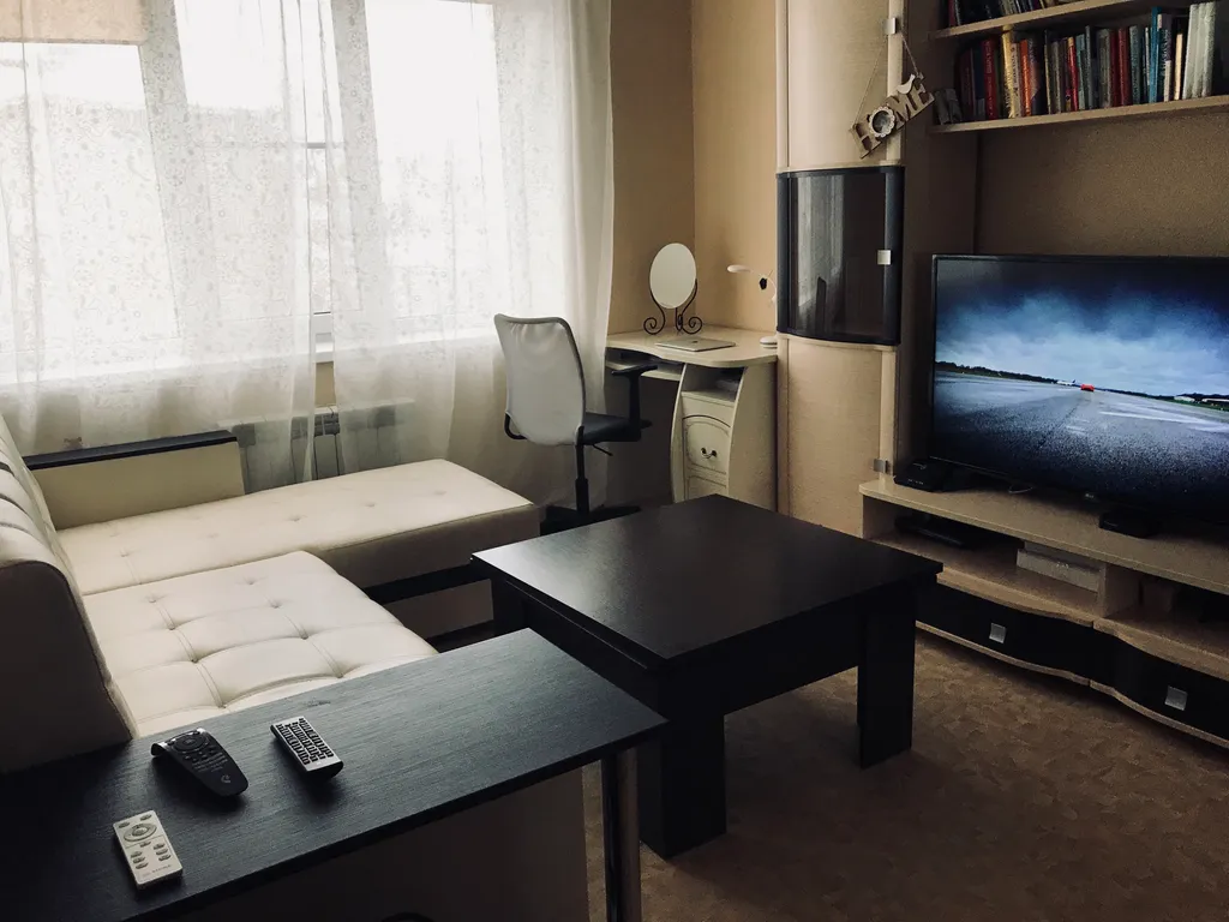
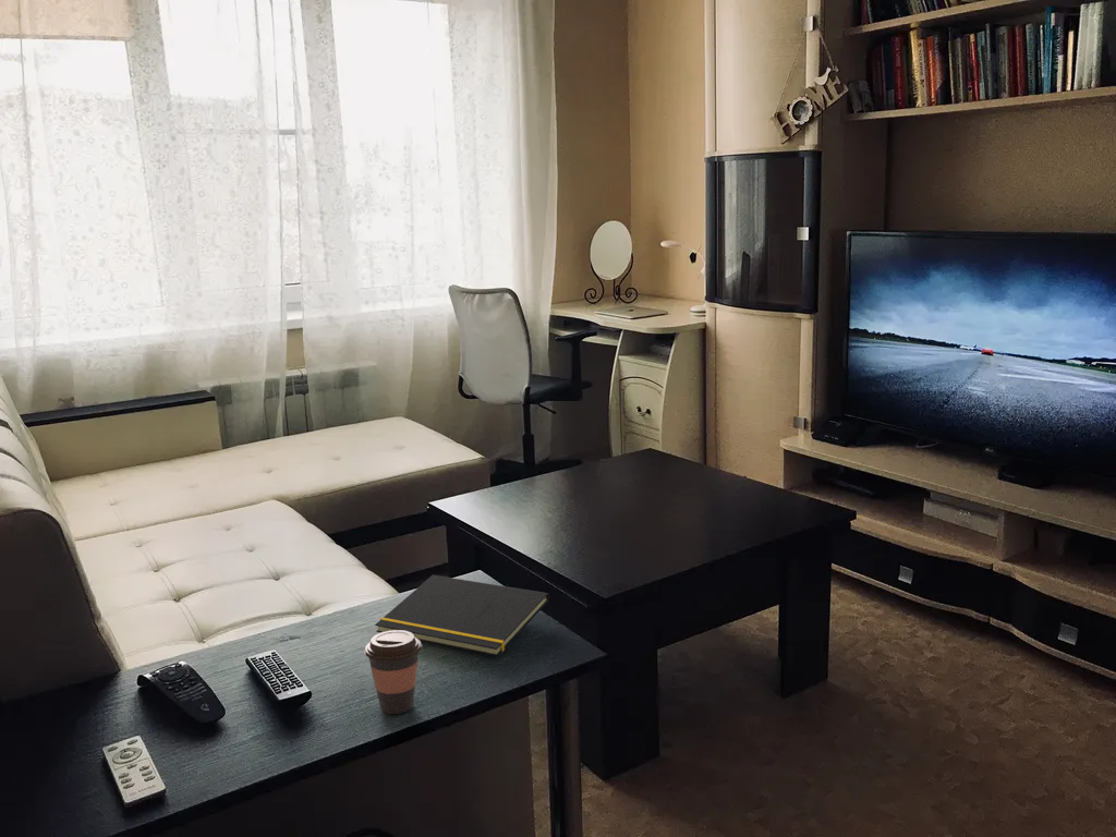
+ coffee cup [363,630,423,715]
+ notepad [374,574,550,657]
